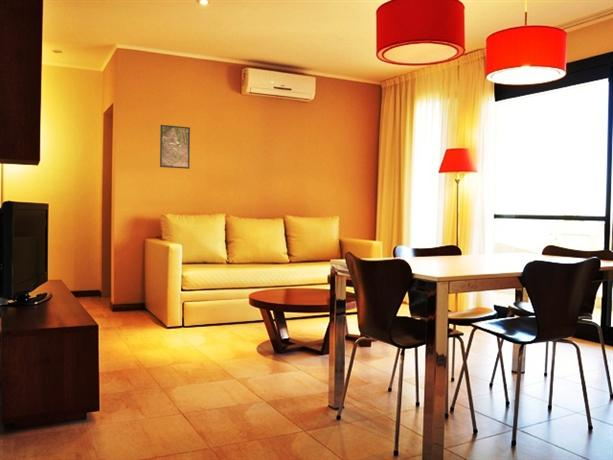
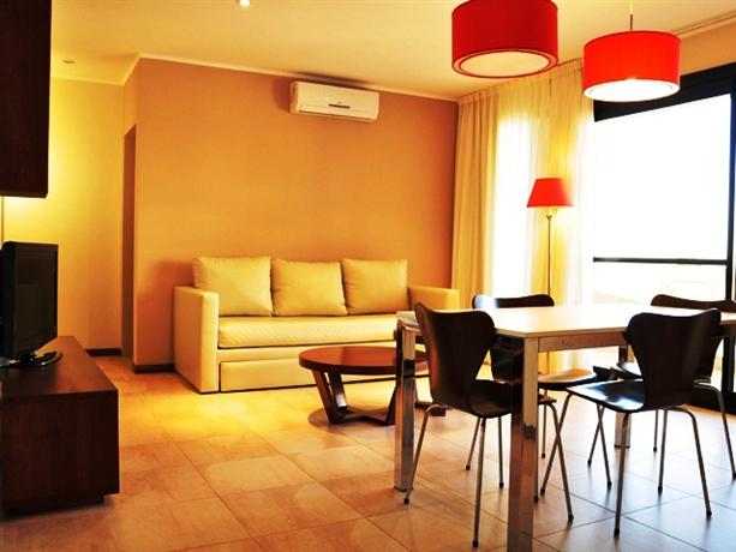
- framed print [159,124,191,170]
